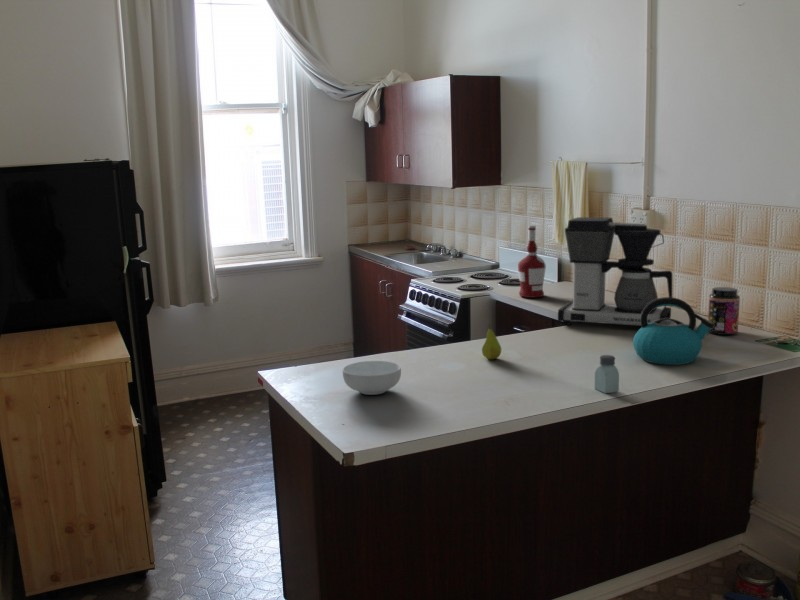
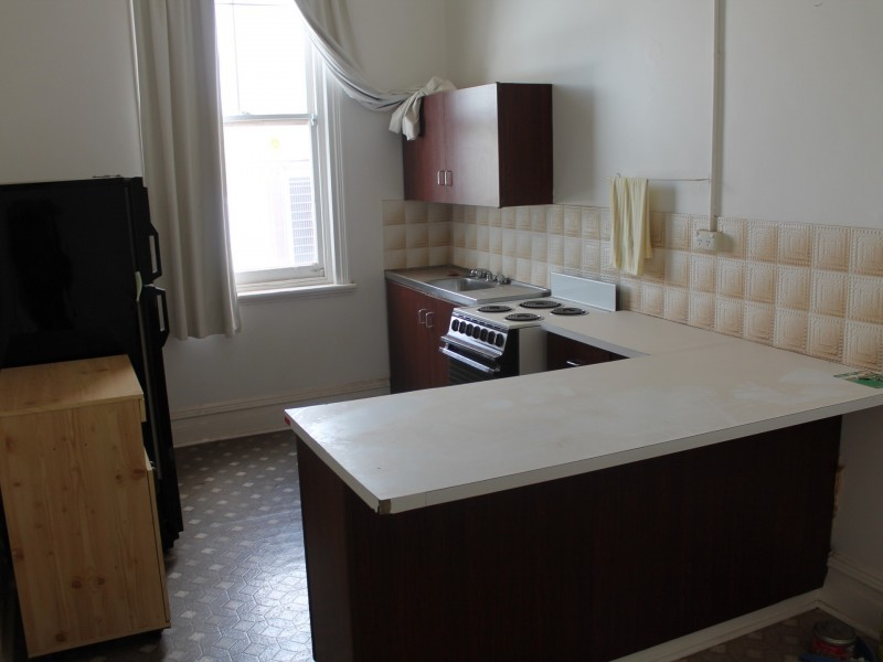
- alcohol [517,224,547,299]
- cereal bowl [342,360,402,396]
- jar [707,286,741,336]
- coffee maker [557,216,673,327]
- saltshaker [594,354,620,394]
- kettle [632,296,714,366]
- fruit [481,323,502,360]
